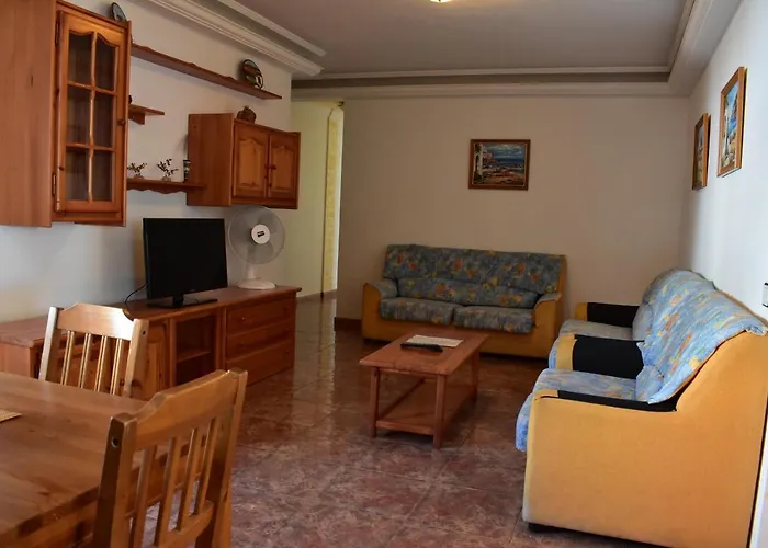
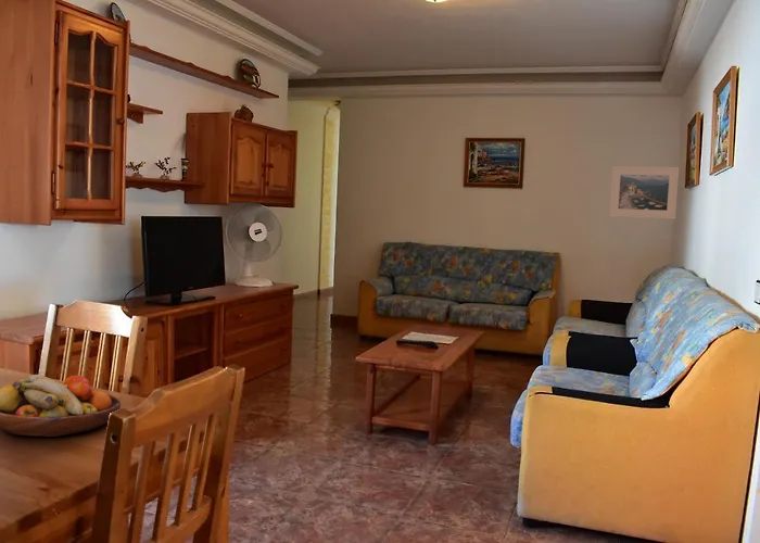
+ fruit bowl [0,374,122,438]
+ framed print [608,165,680,220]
